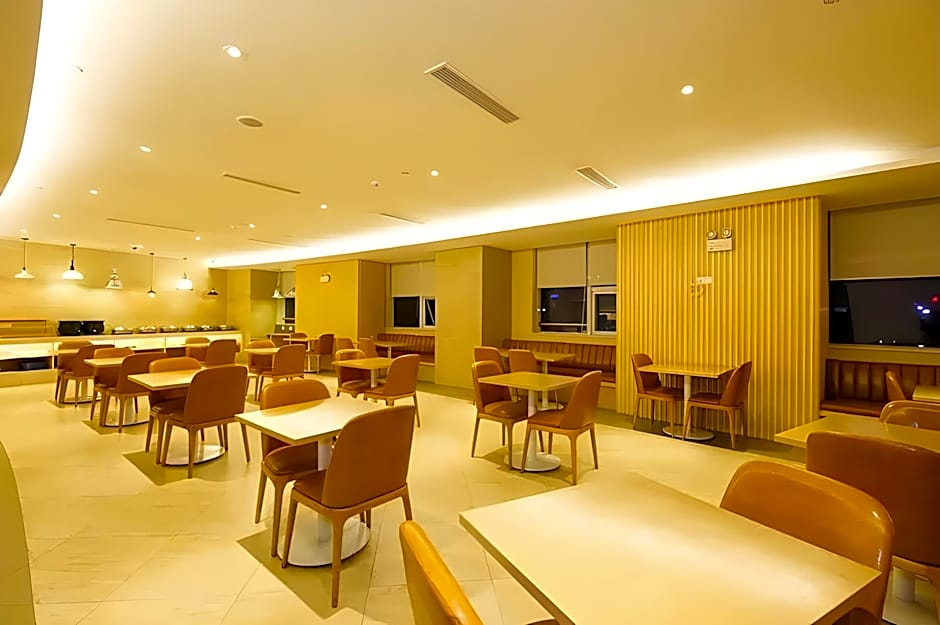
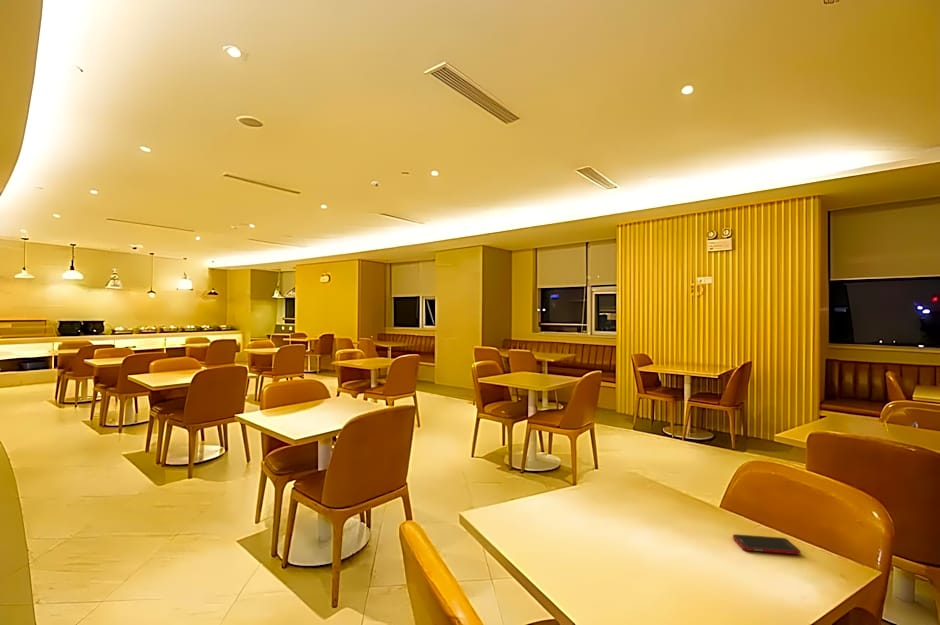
+ cell phone [732,533,802,555]
